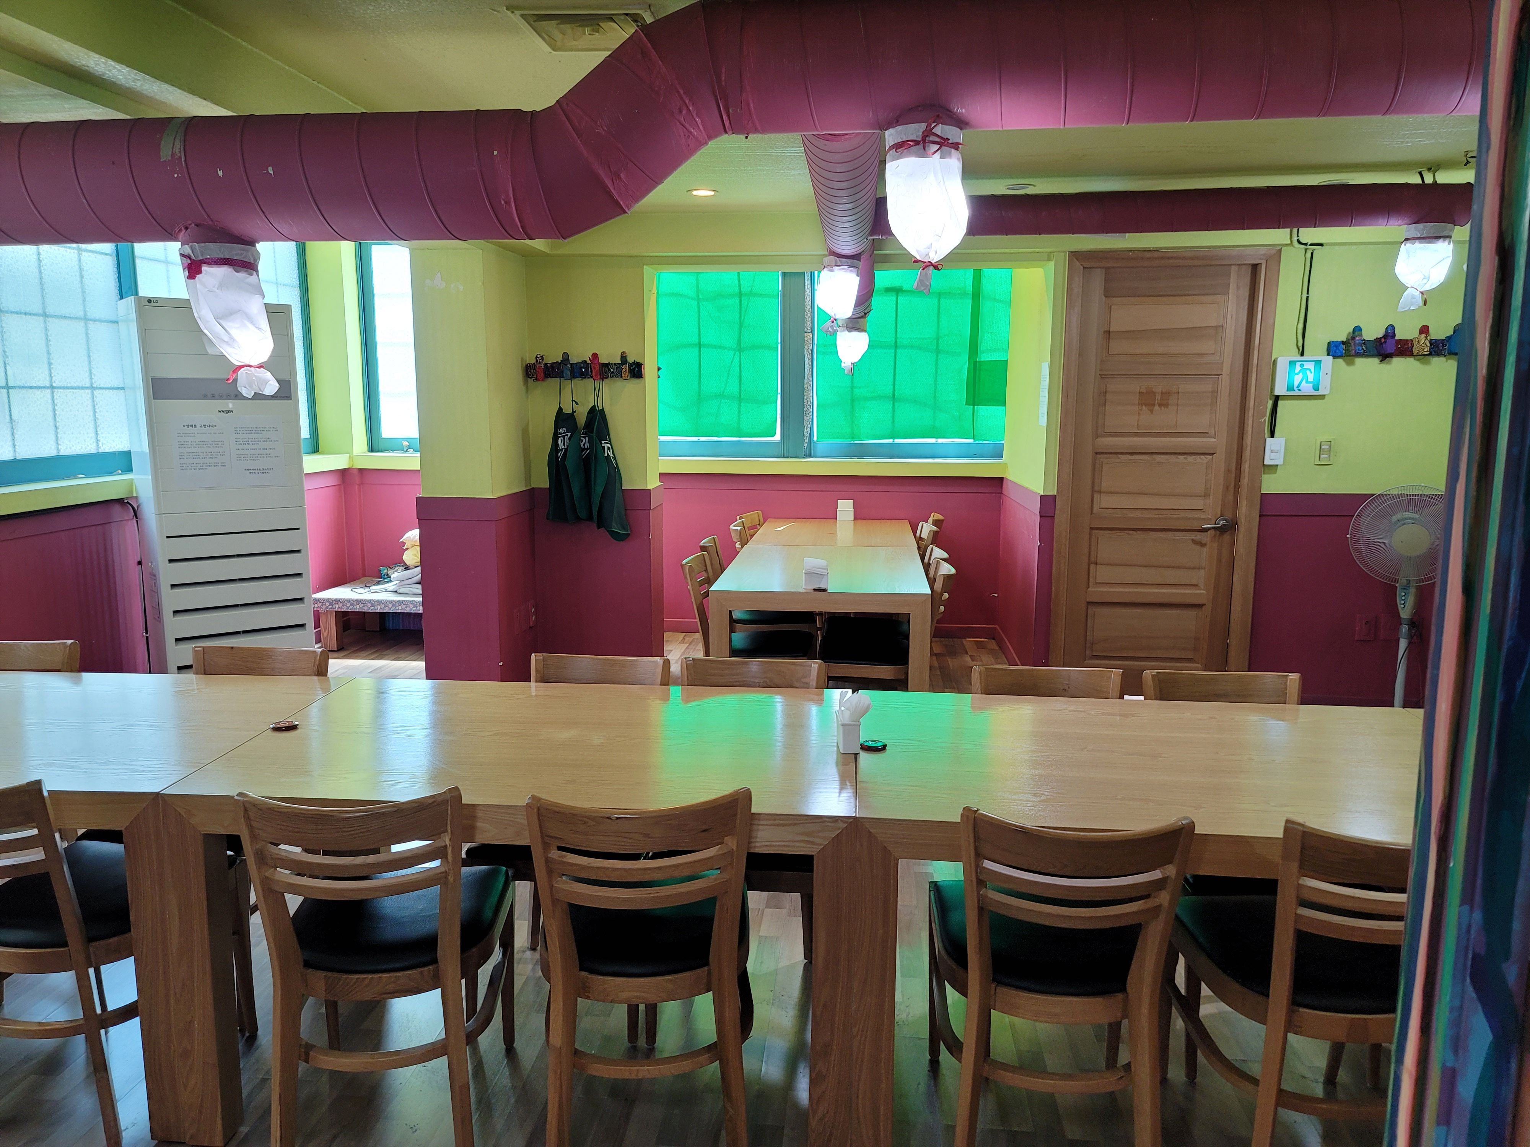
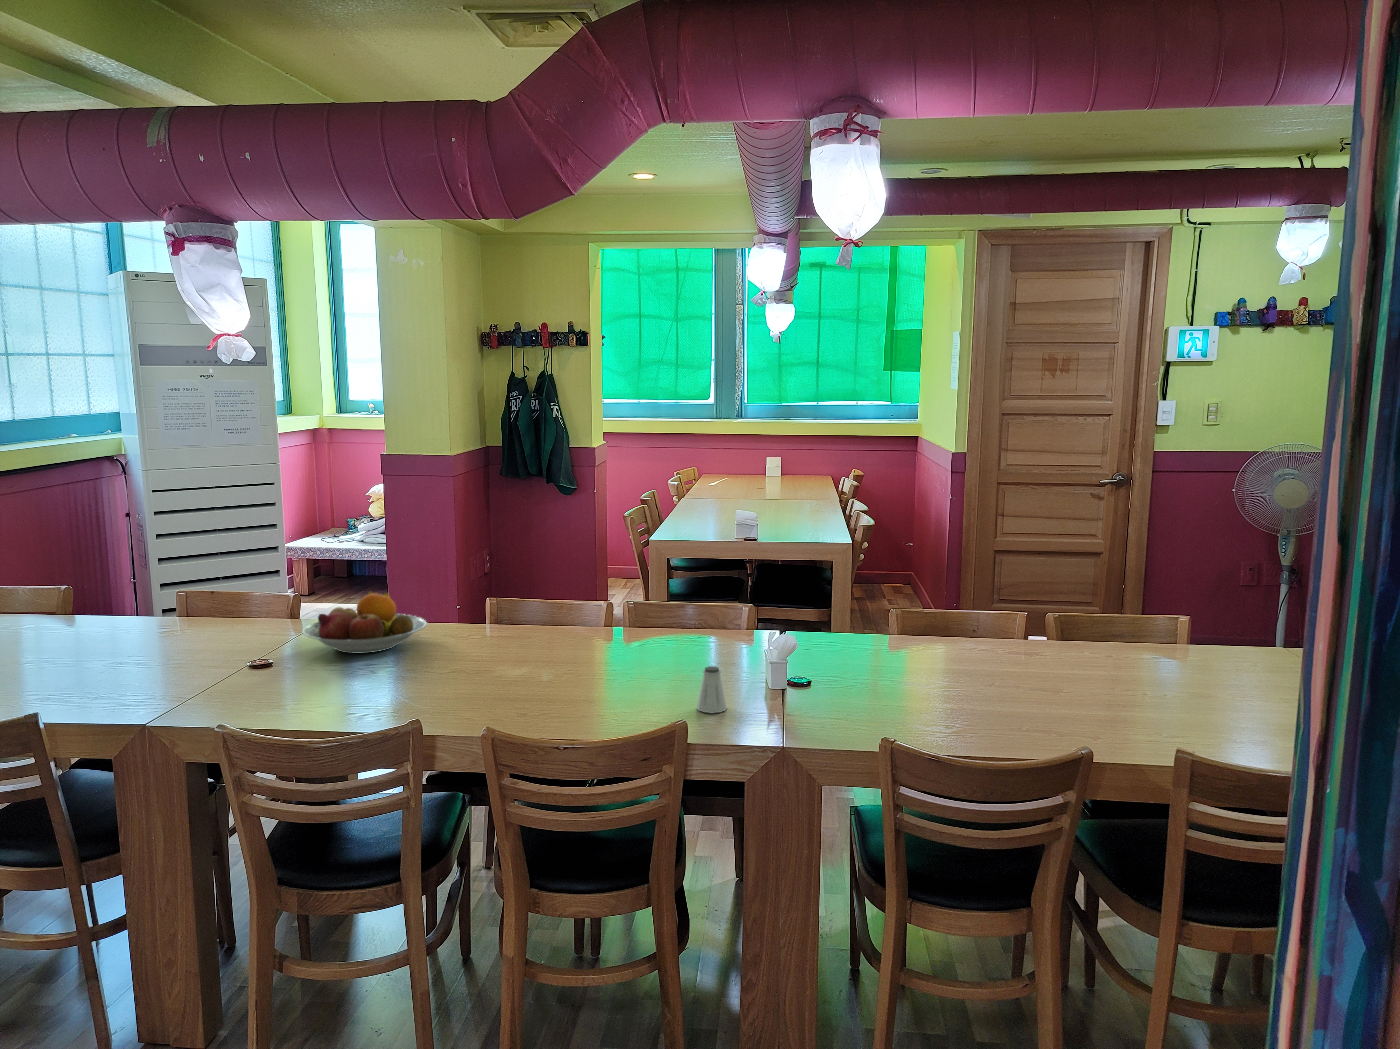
+ fruit bowl [302,591,427,653]
+ saltshaker [697,666,728,713]
